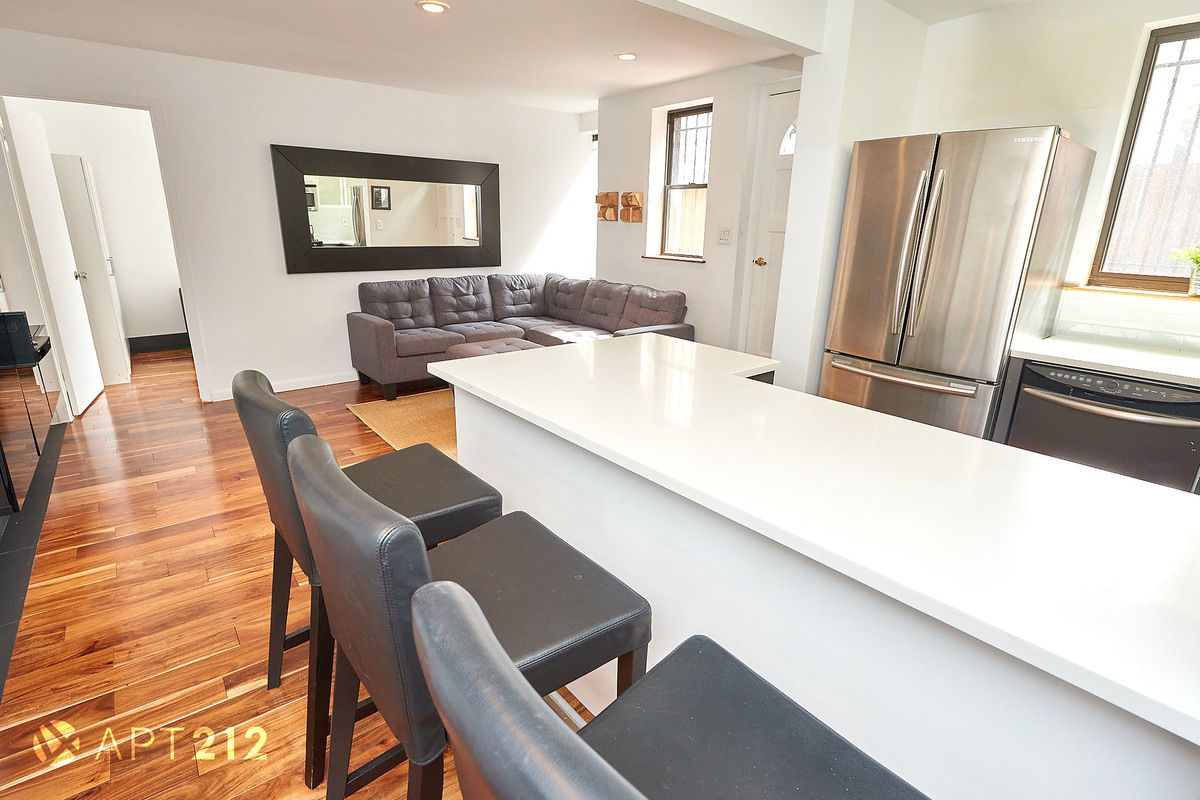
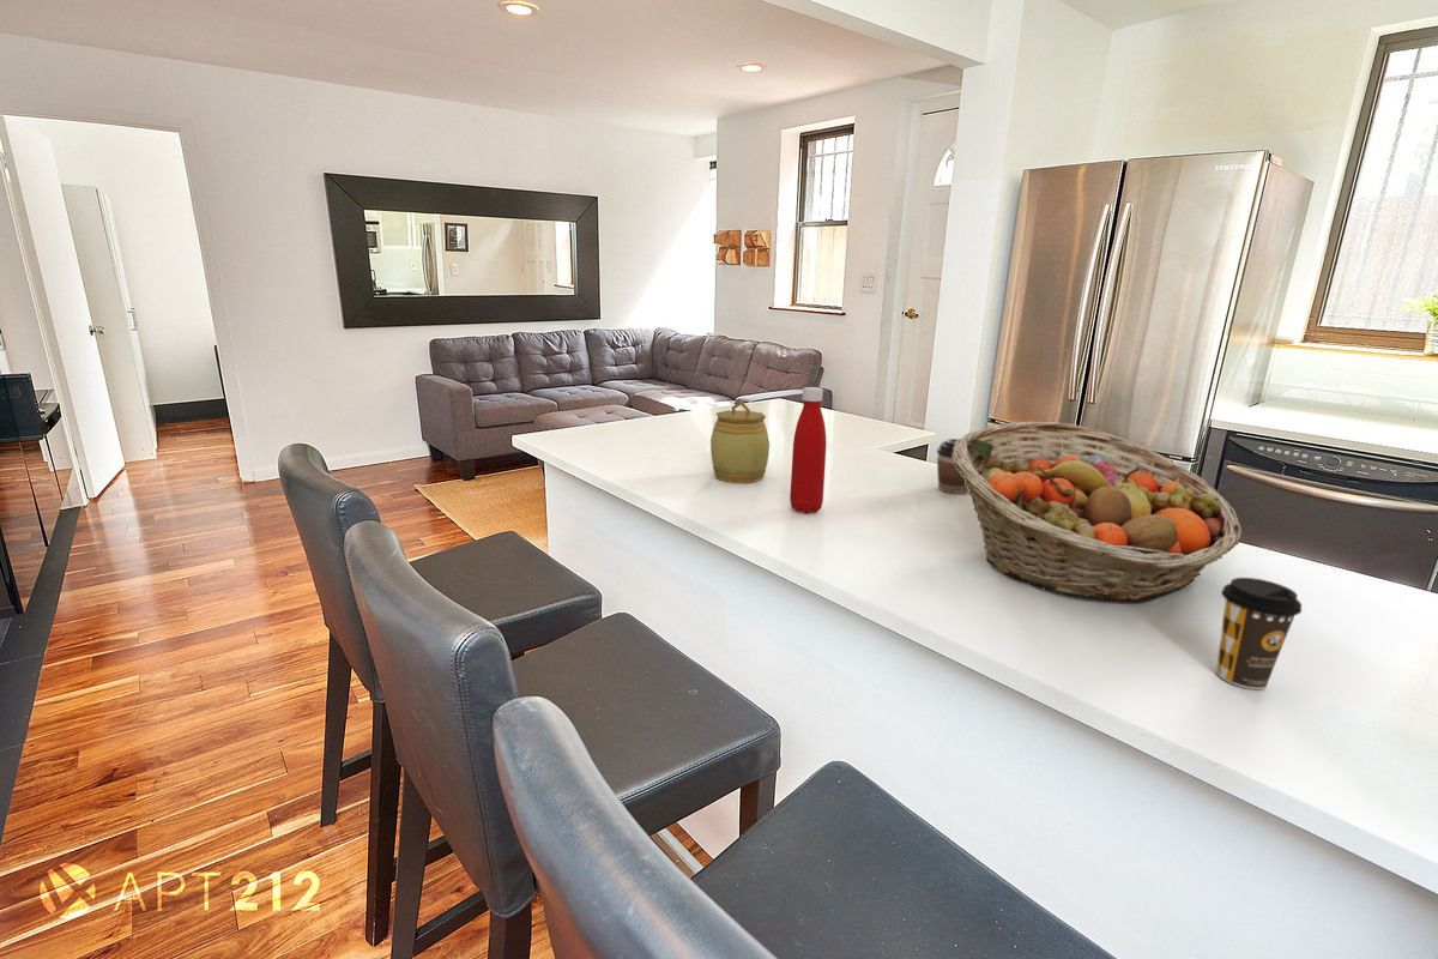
+ bottle [789,386,828,514]
+ coffee cup [936,438,969,495]
+ jar [709,399,771,484]
+ fruit basket [953,421,1243,603]
+ coffee cup [1215,577,1303,690]
